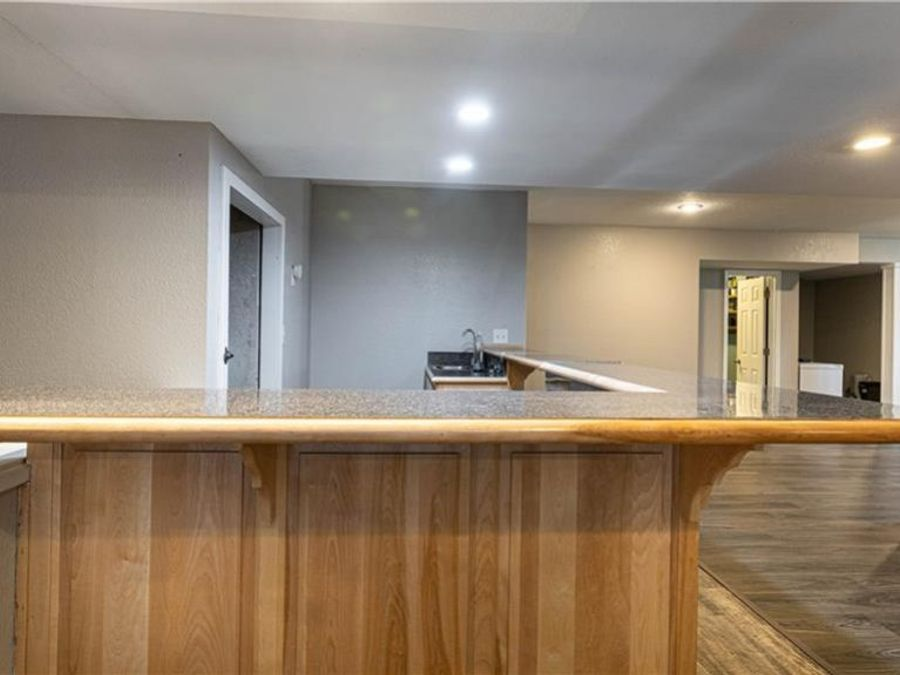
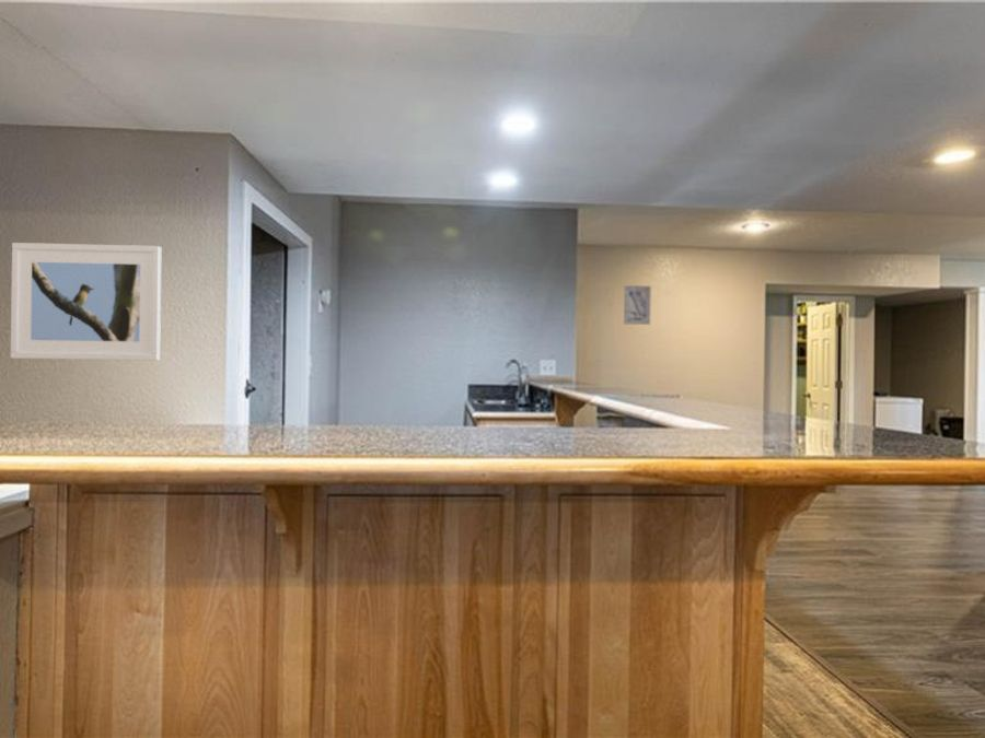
+ wall art [623,284,652,326]
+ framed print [10,242,162,362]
